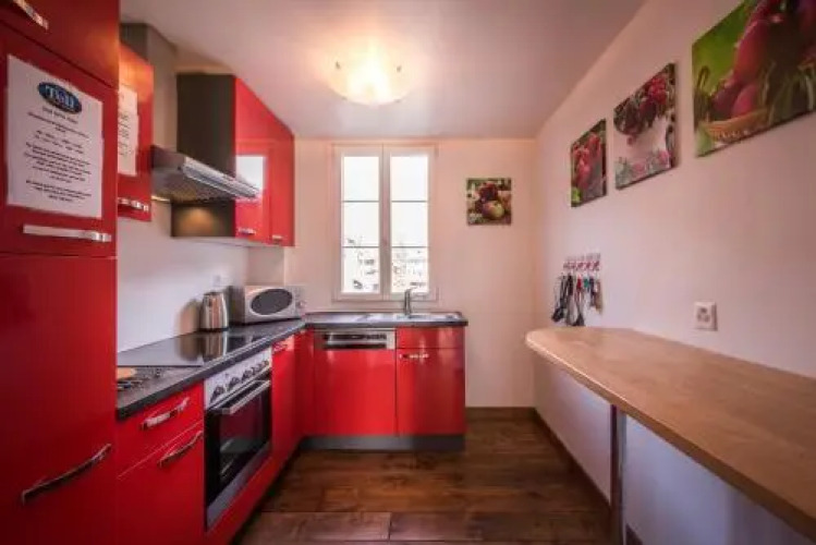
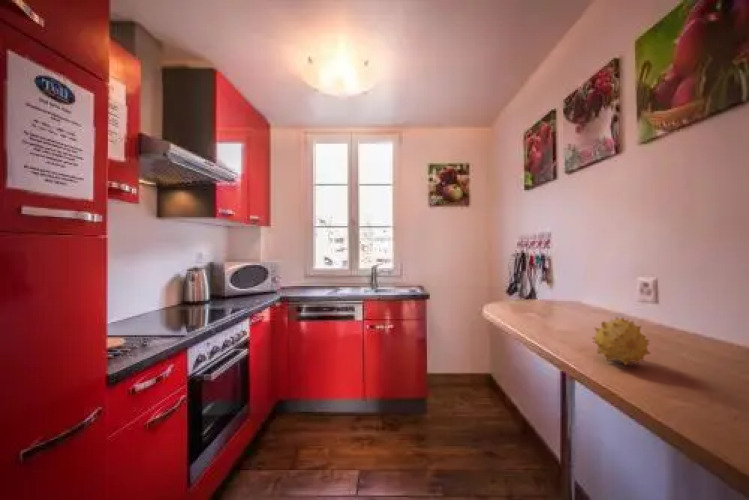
+ fruit [590,316,652,367]
